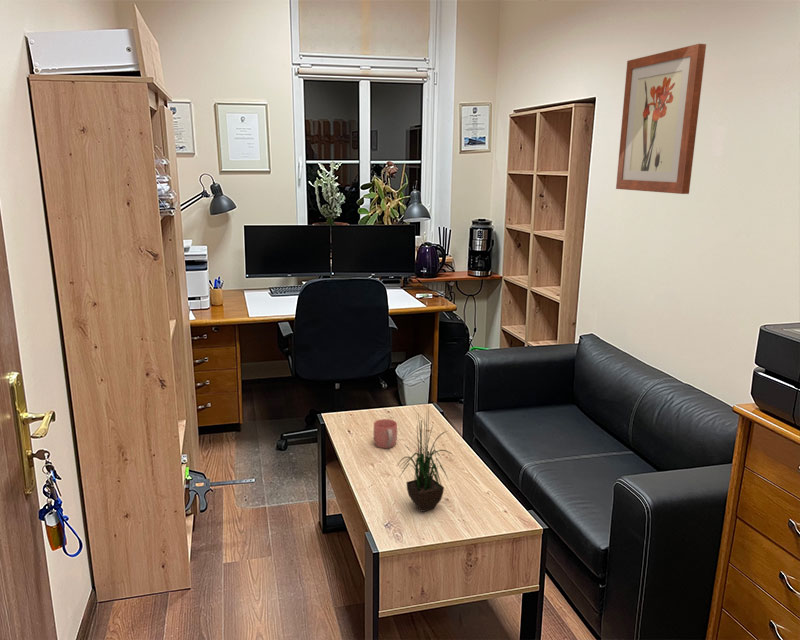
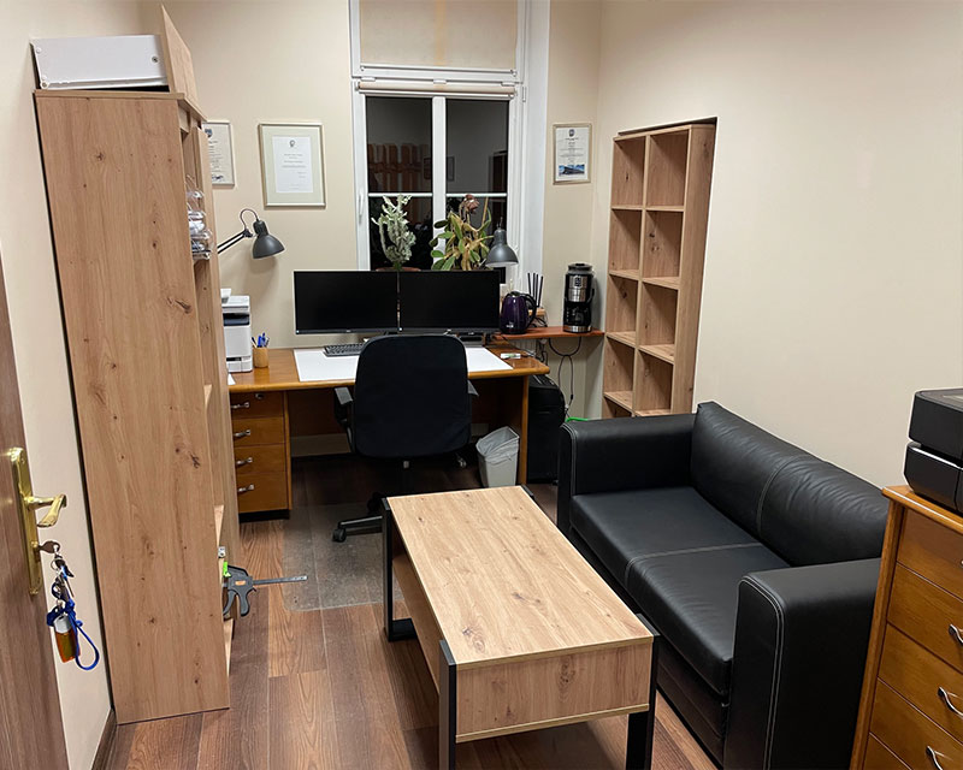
- mug [373,418,398,449]
- potted plant [397,405,454,513]
- wall art [615,43,707,195]
